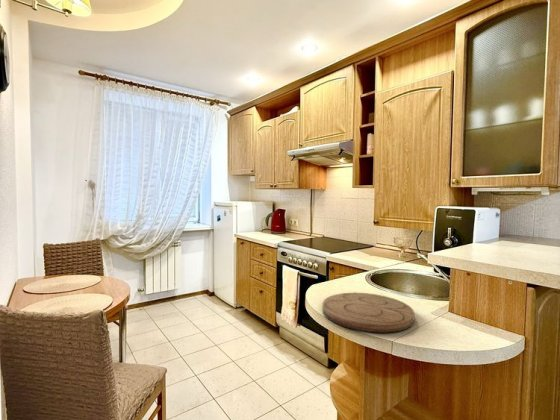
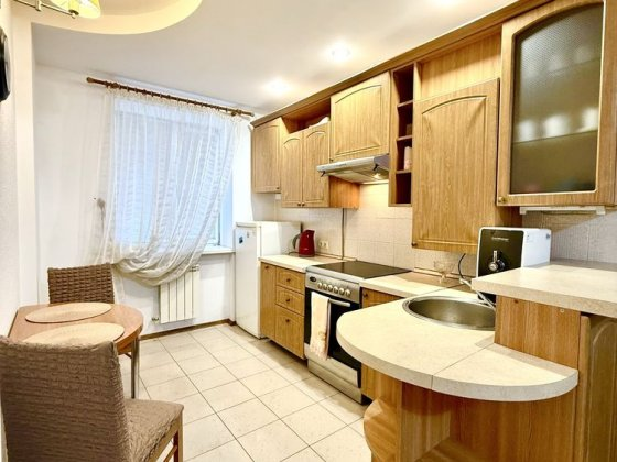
- cutting board [321,292,416,334]
